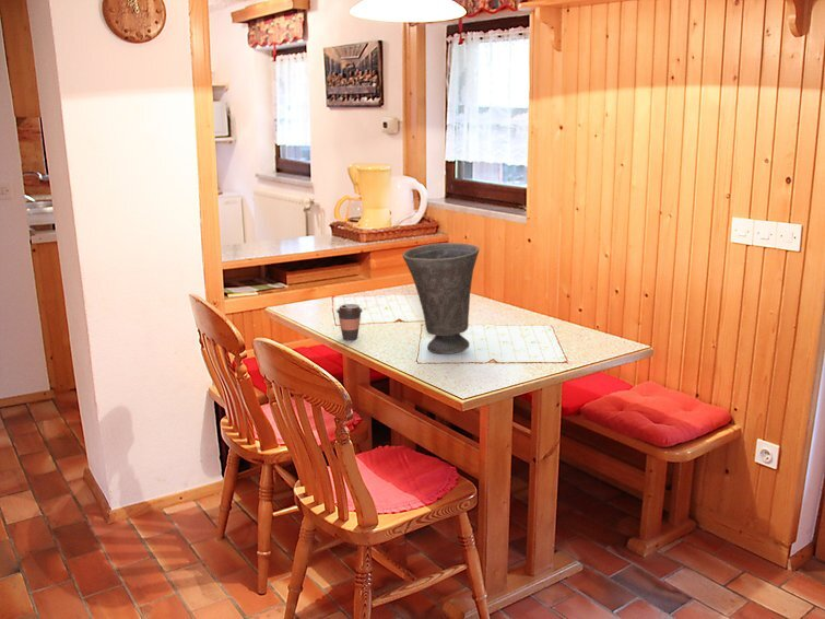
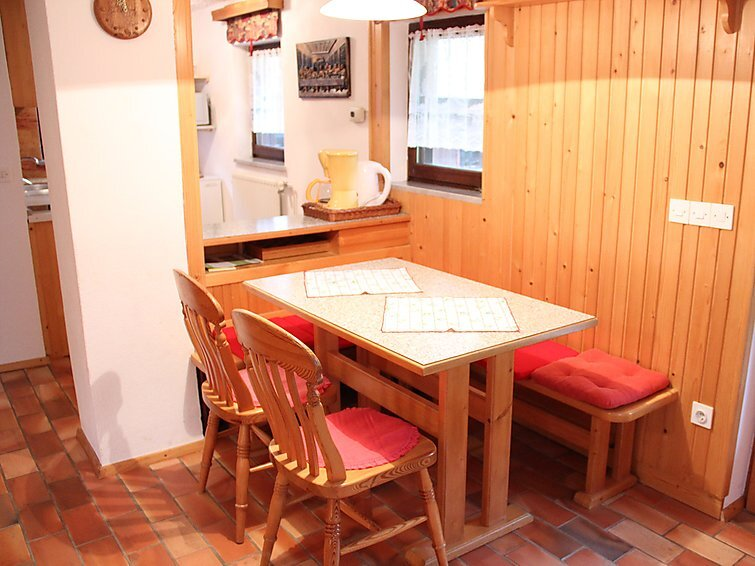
- vase [401,242,481,355]
- coffee cup [335,303,364,341]
